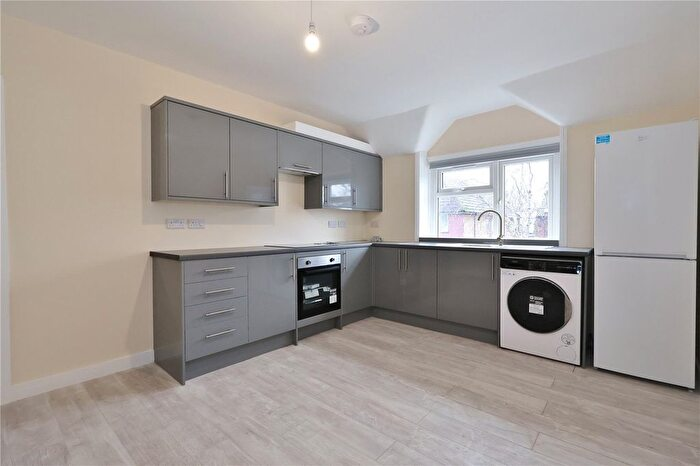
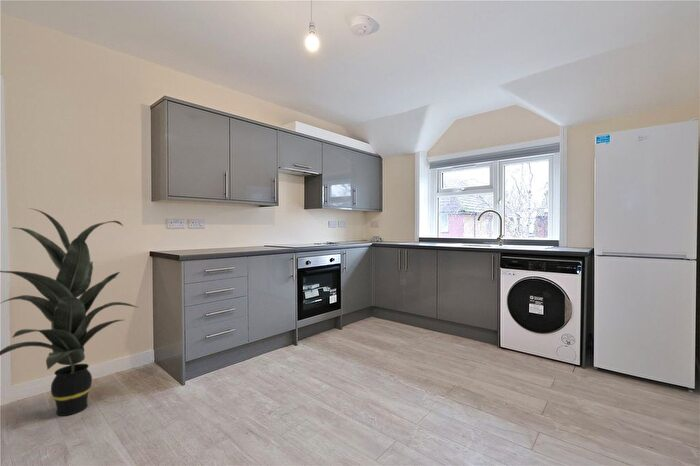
+ indoor plant [0,207,140,417]
